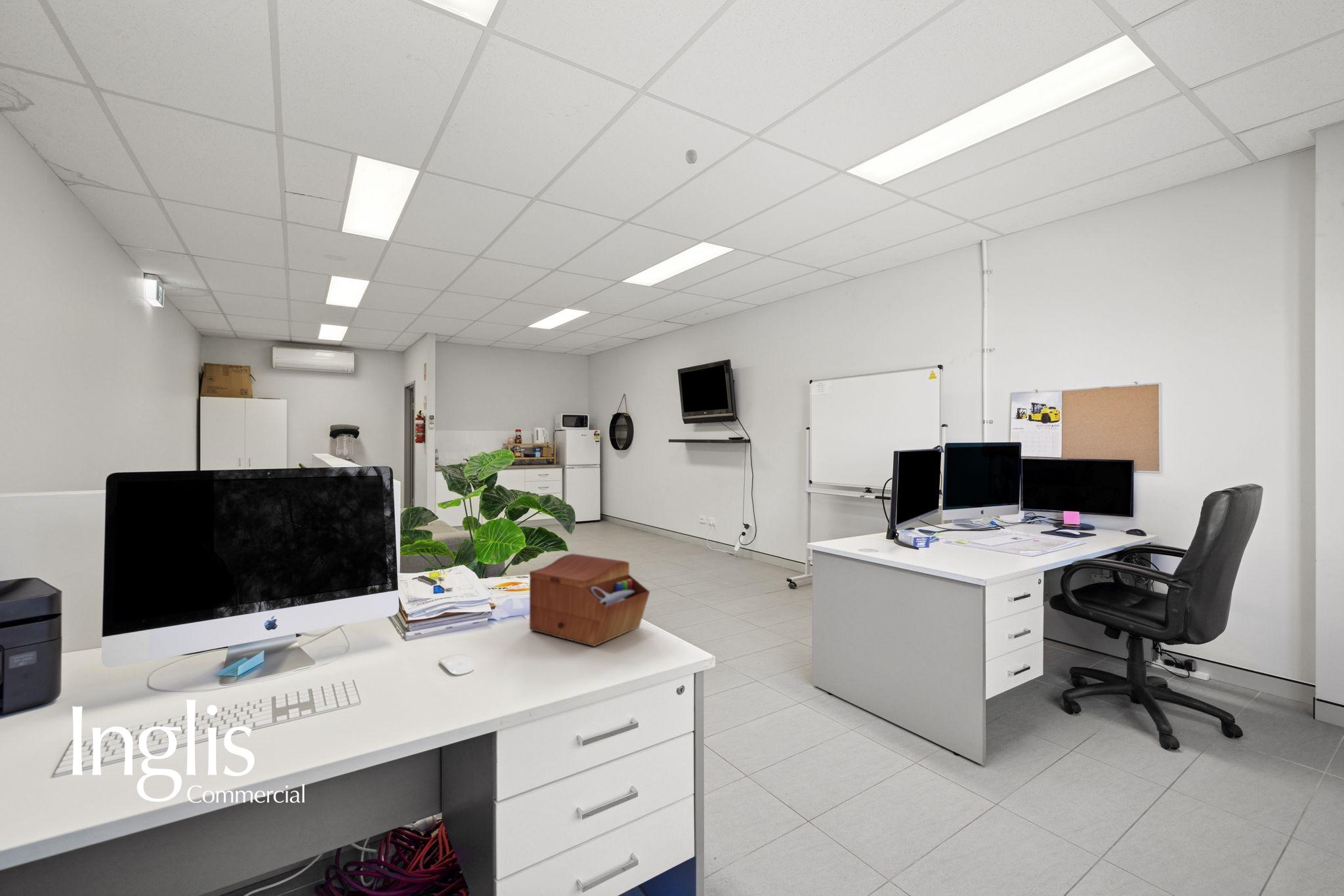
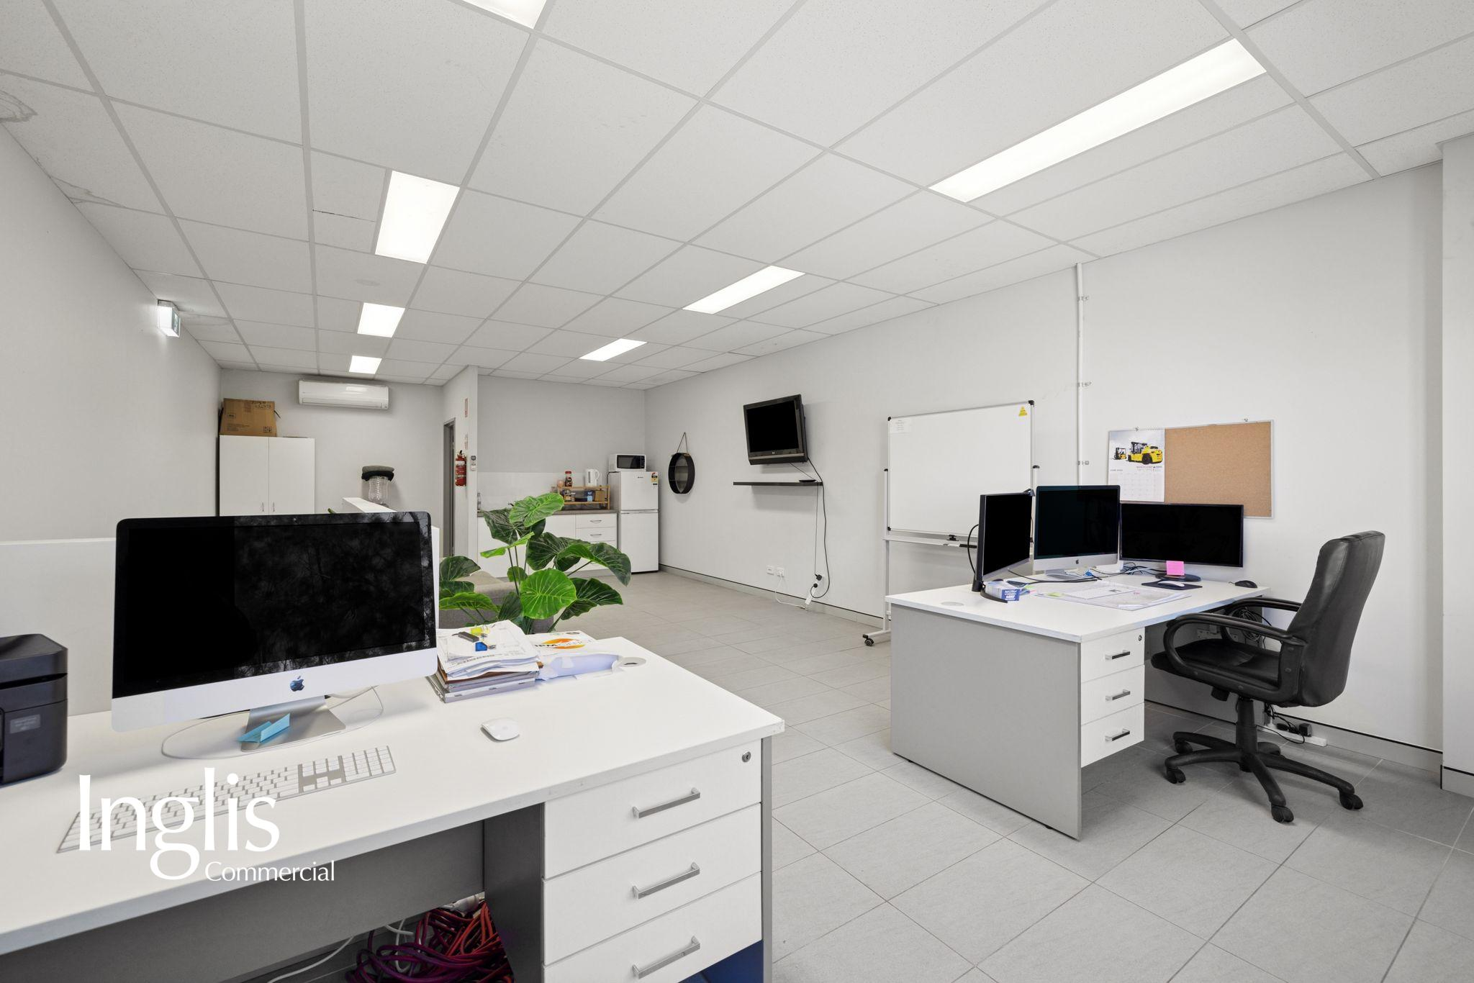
- smoke detector [685,149,698,165]
- sewing box [529,553,650,647]
